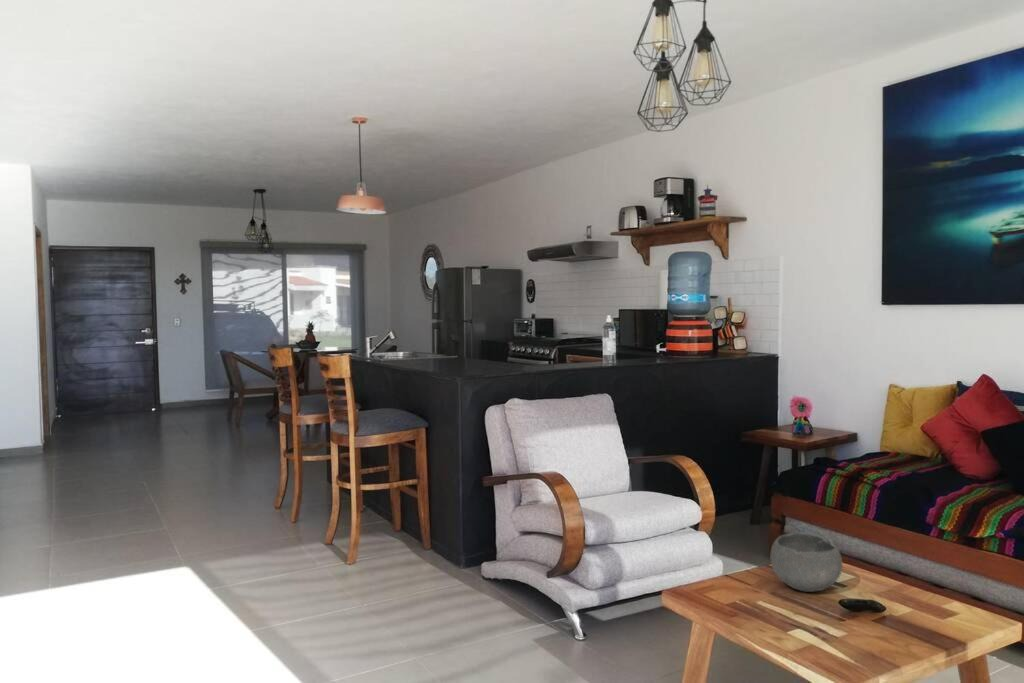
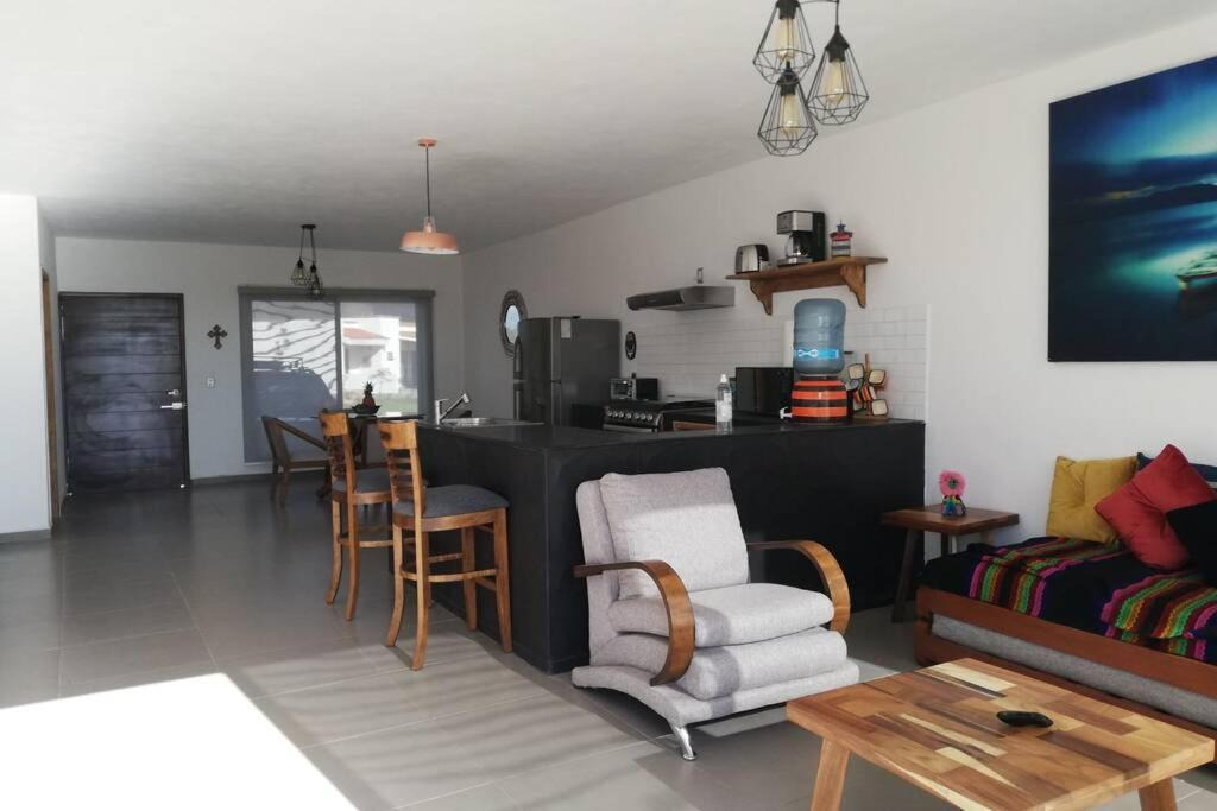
- bowl [769,532,843,593]
